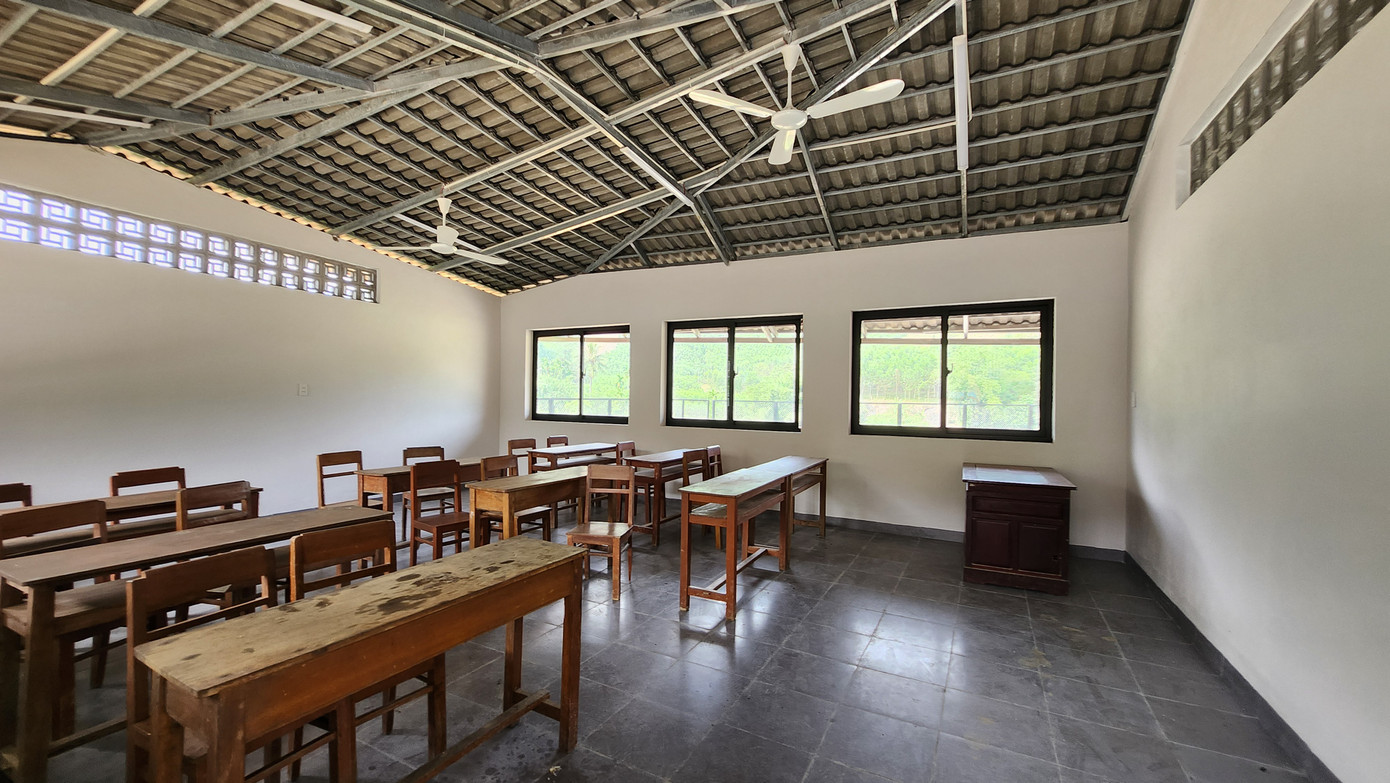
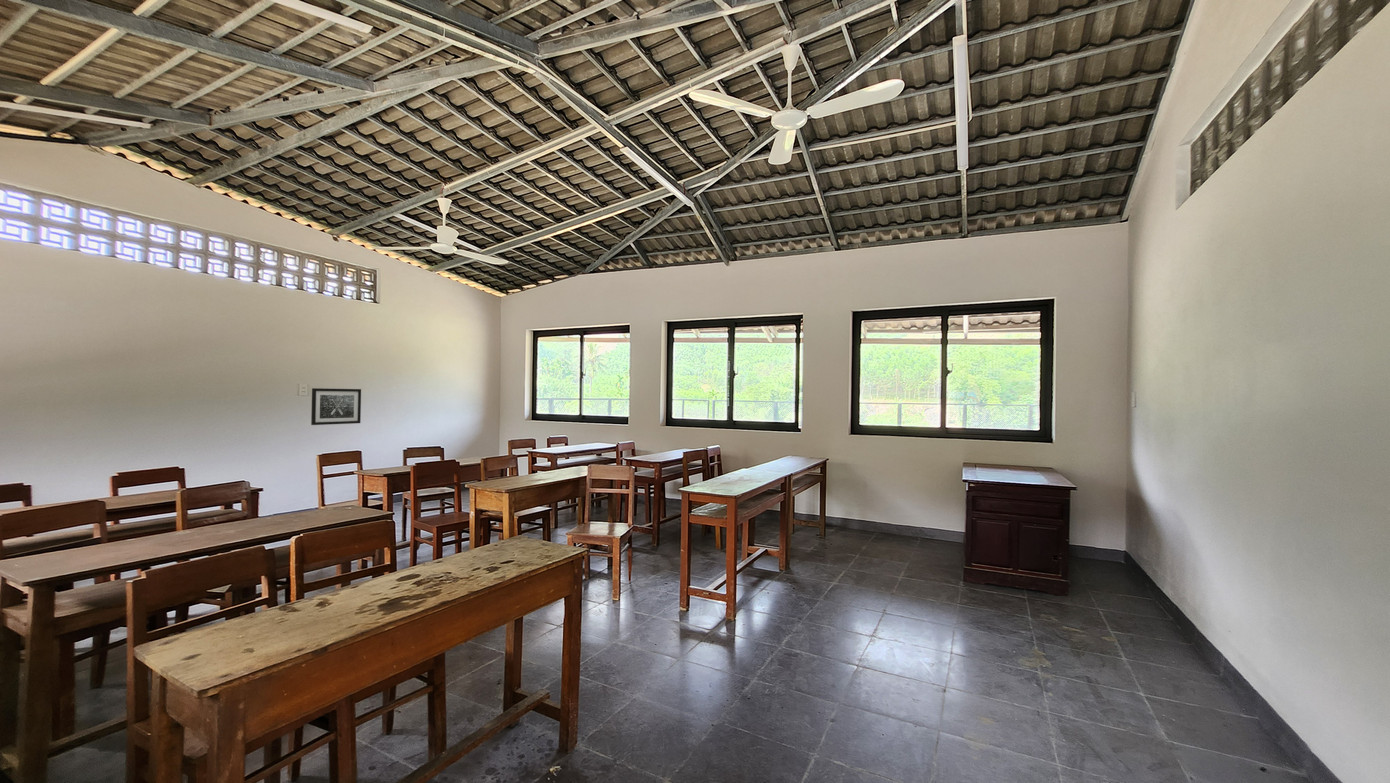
+ wall art [310,387,362,426]
